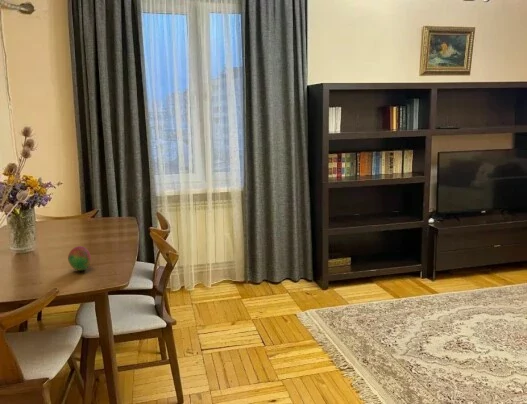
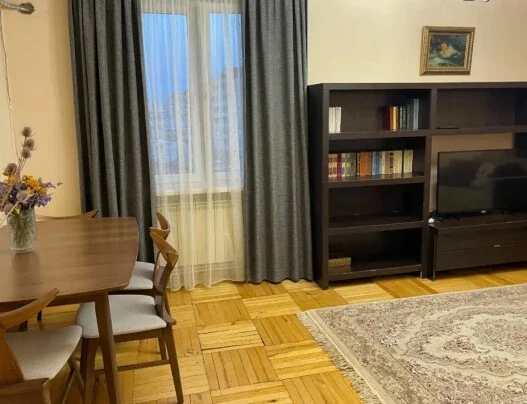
- fruit [67,245,92,272]
